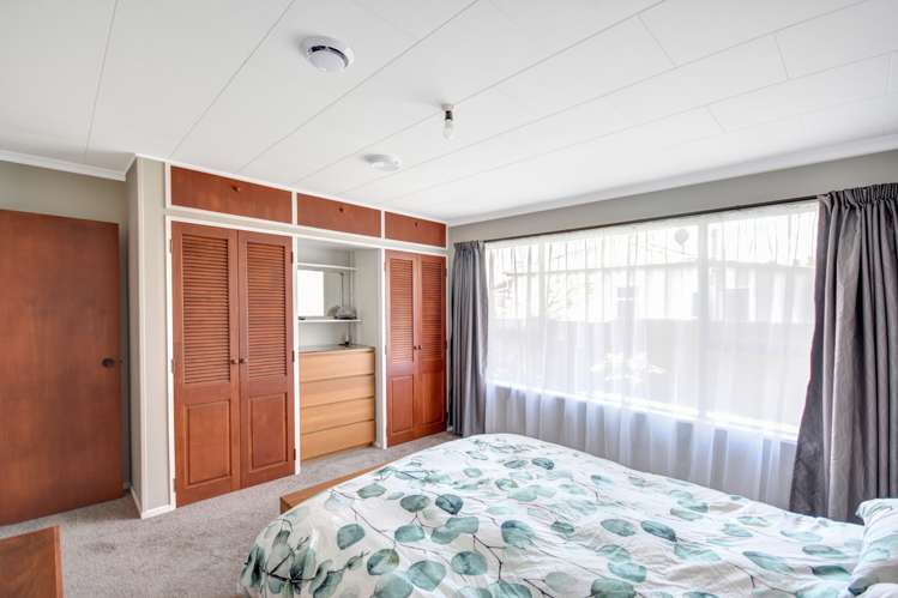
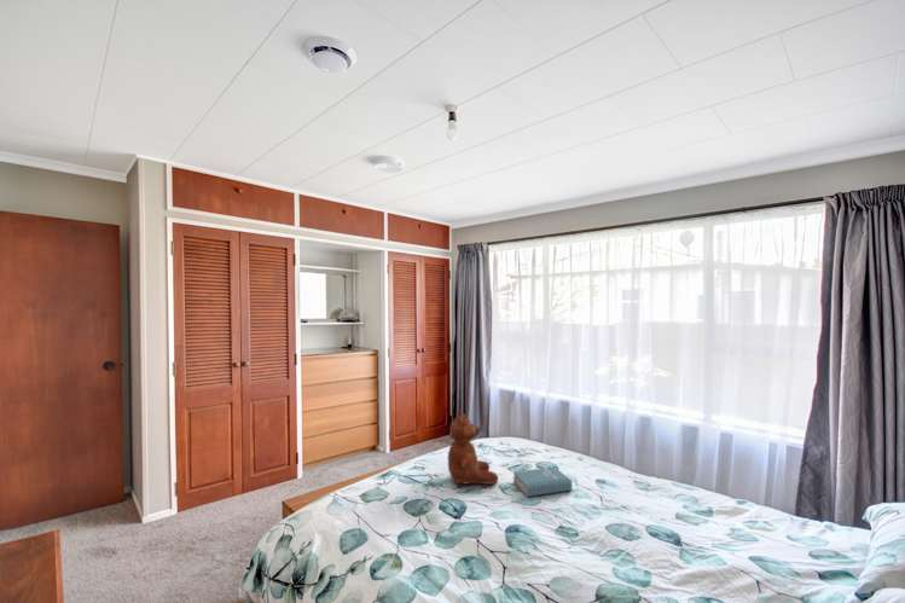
+ book [512,465,573,498]
+ teddy bear [447,407,499,486]
